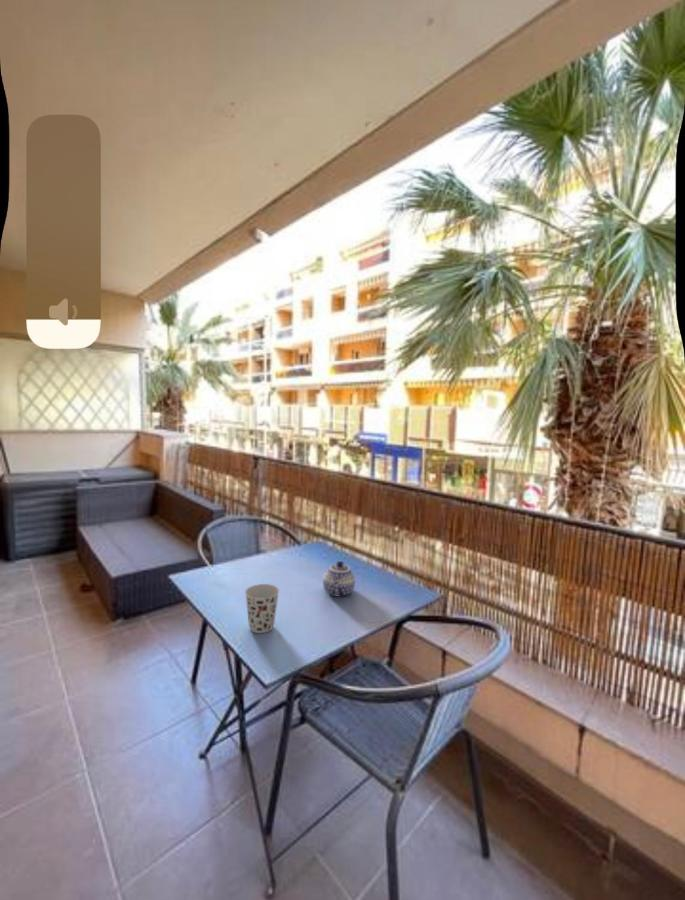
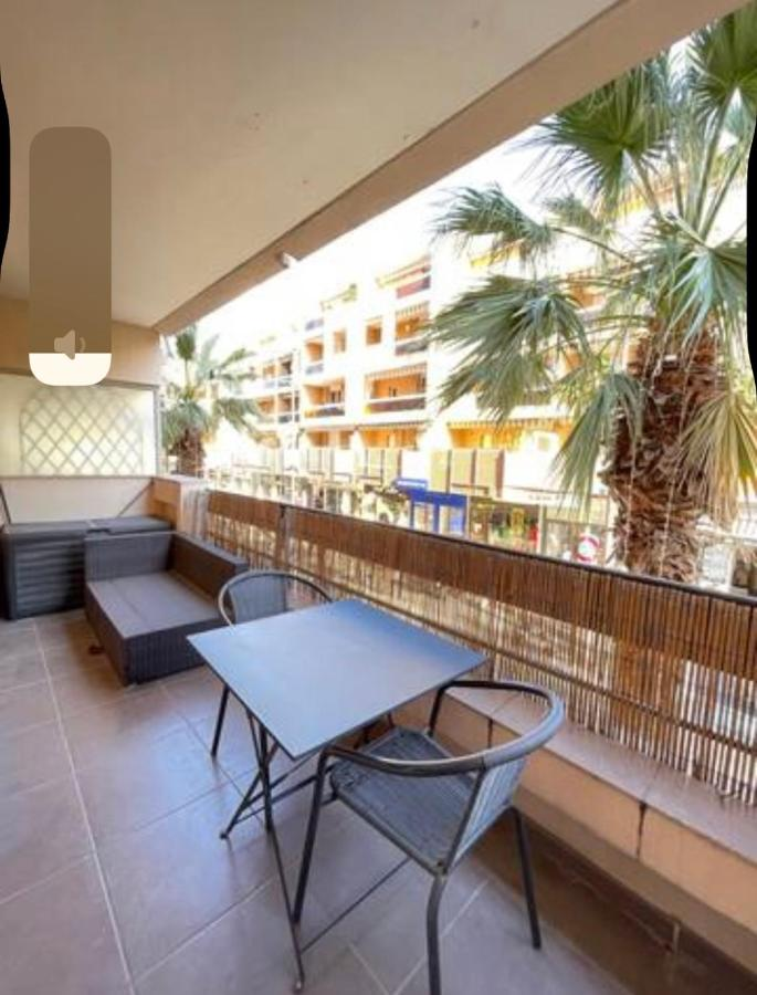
- teapot [322,560,356,597]
- cup [244,583,280,634]
